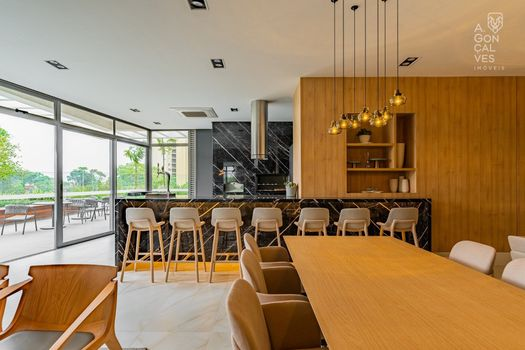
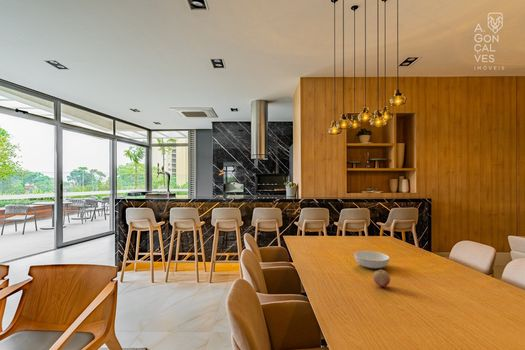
+ fruit [372,269,391,288]
+ serving bowl [353,250,390,269]
